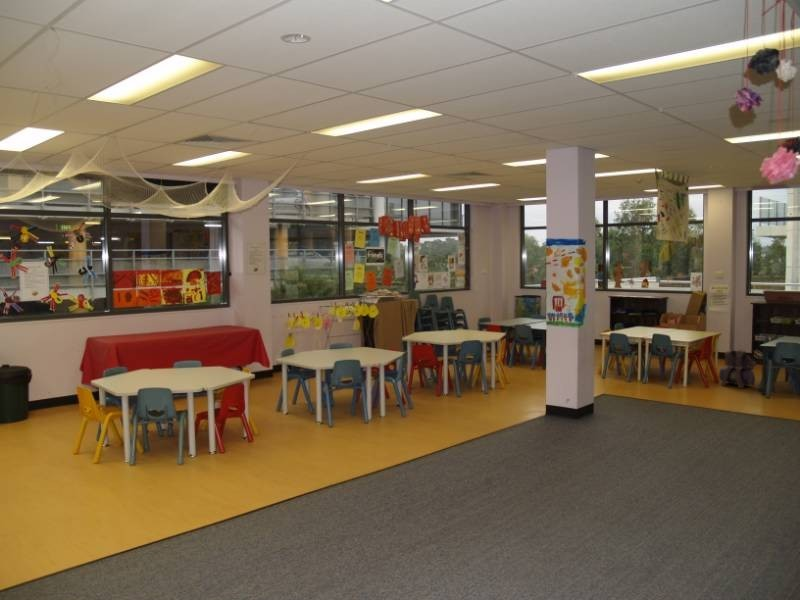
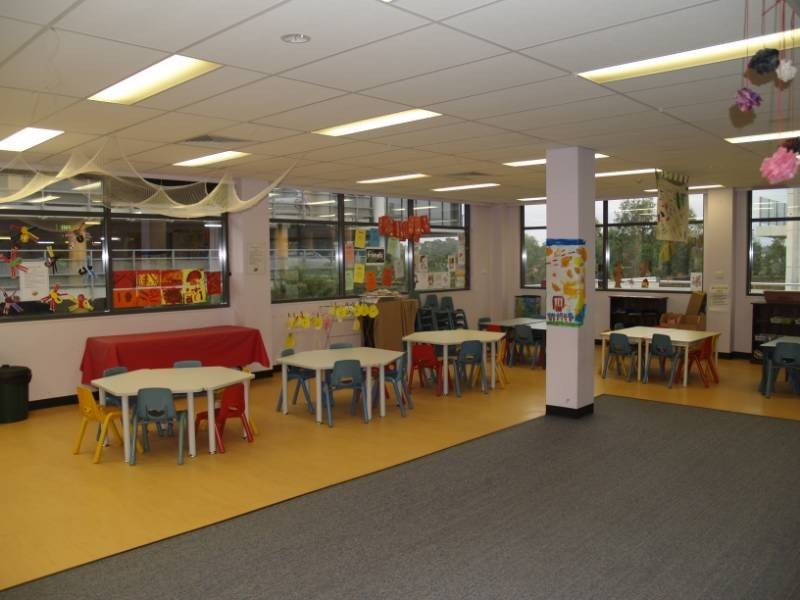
- backpack [718,349,757,389]
